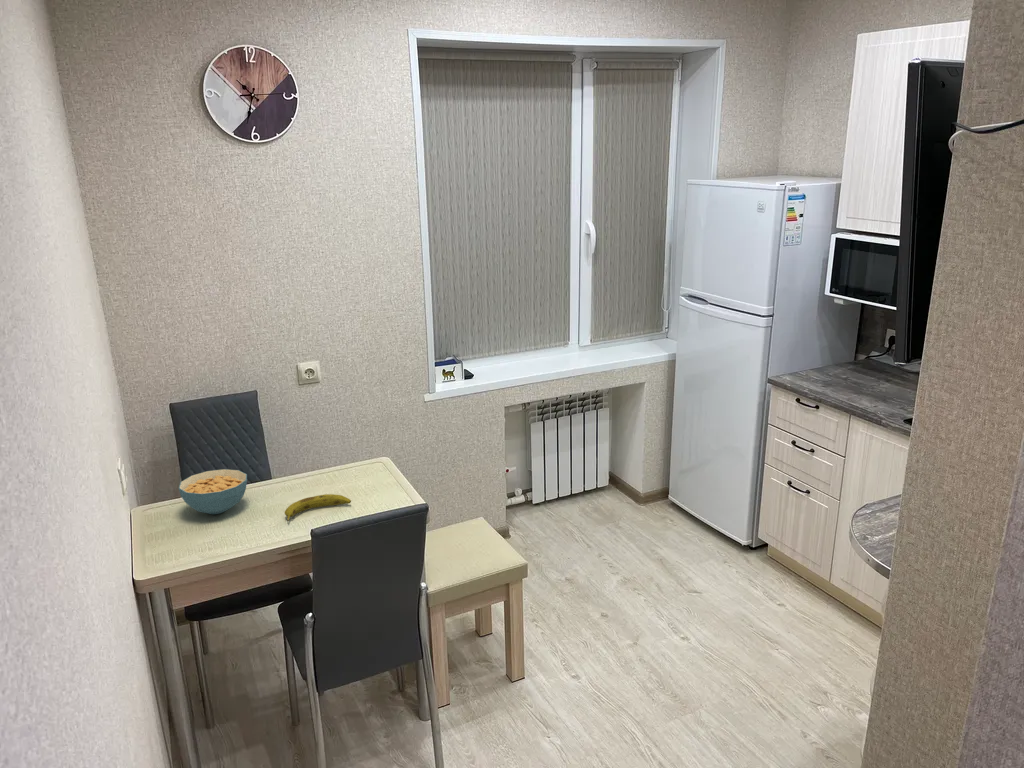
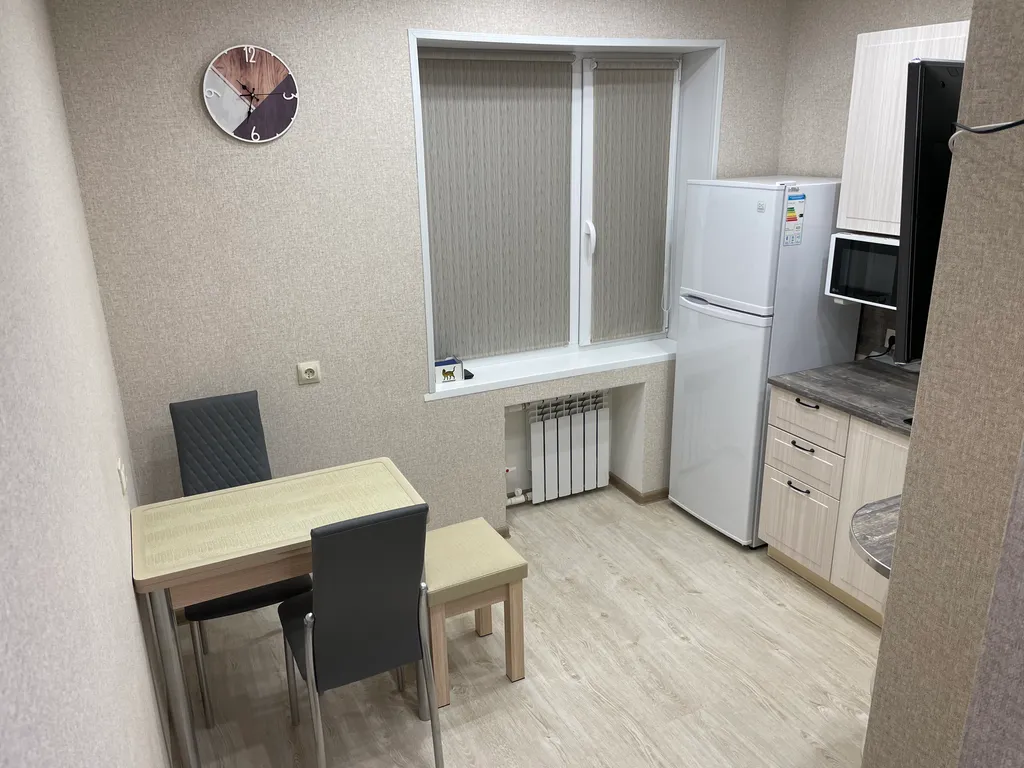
- cereal bowl [178,468,248,515]
- fruit [284,493,352,522]
